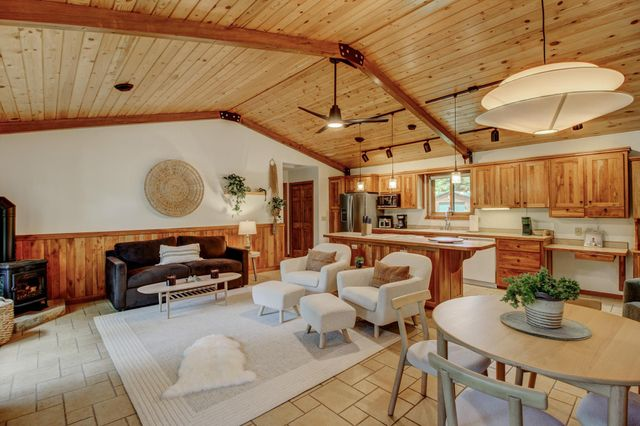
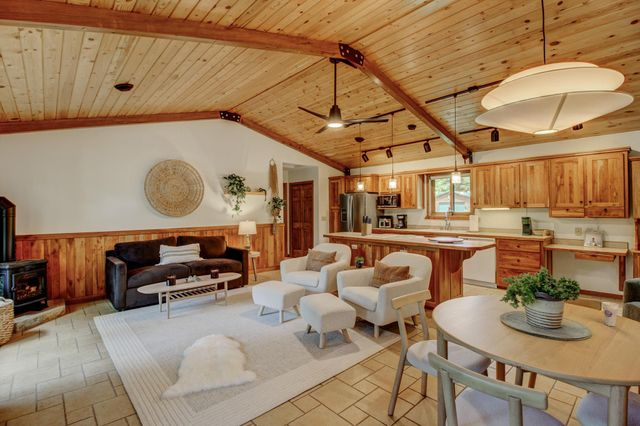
+ cup [601,301,619,327]
